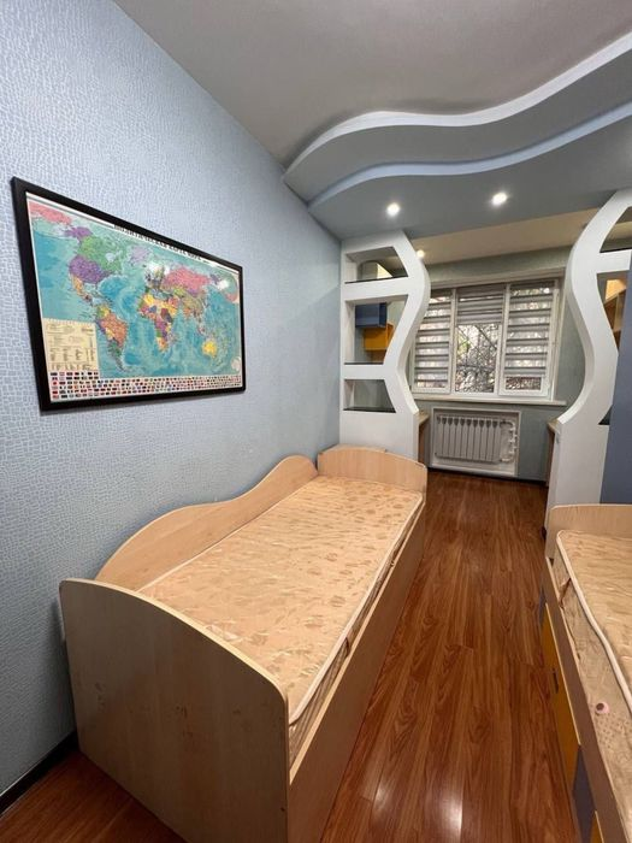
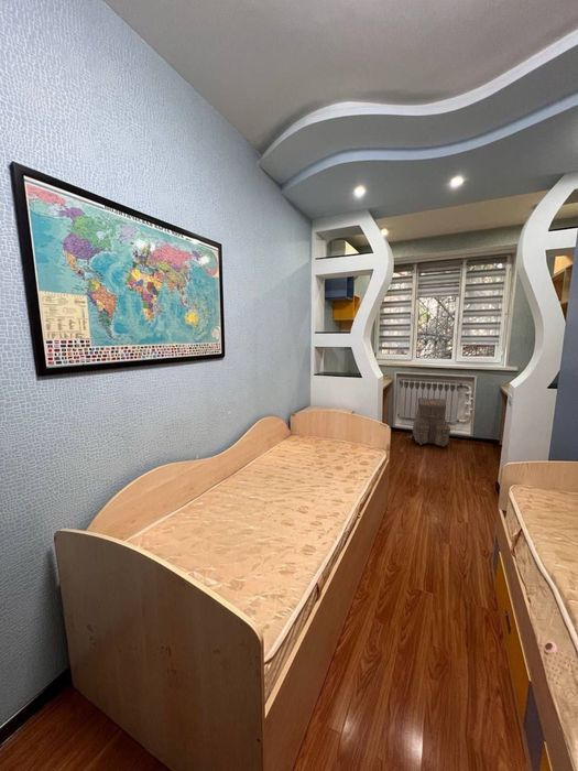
+ backpack [407,397,451,448]
